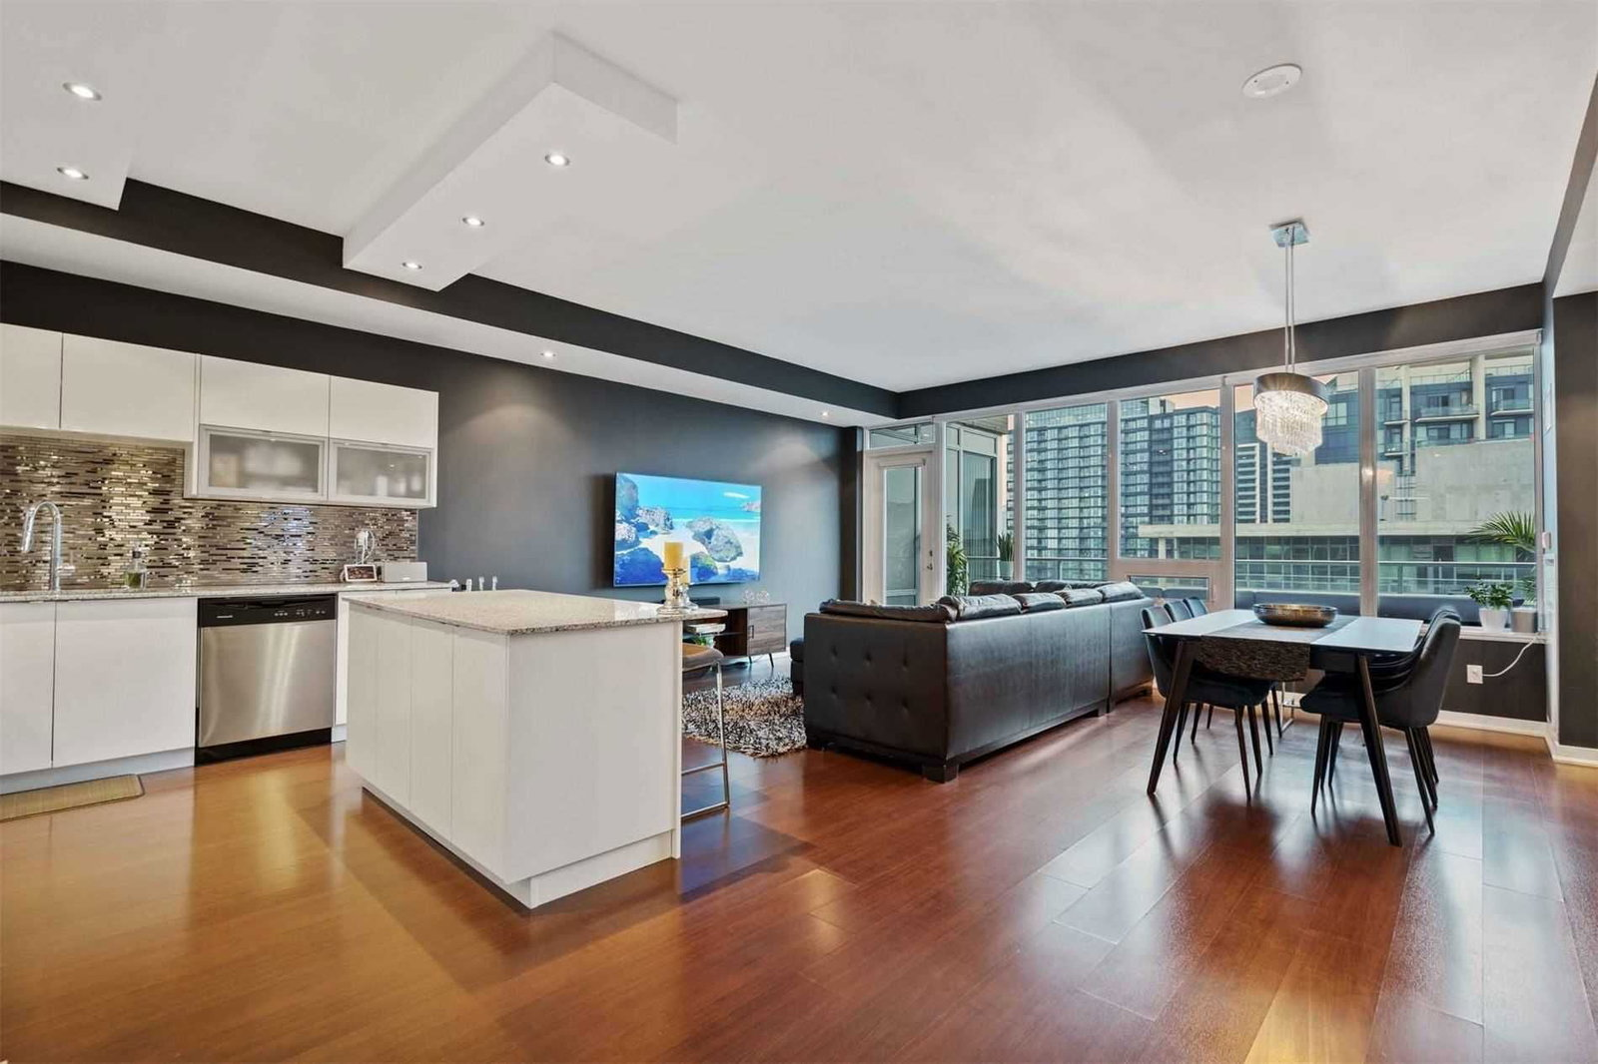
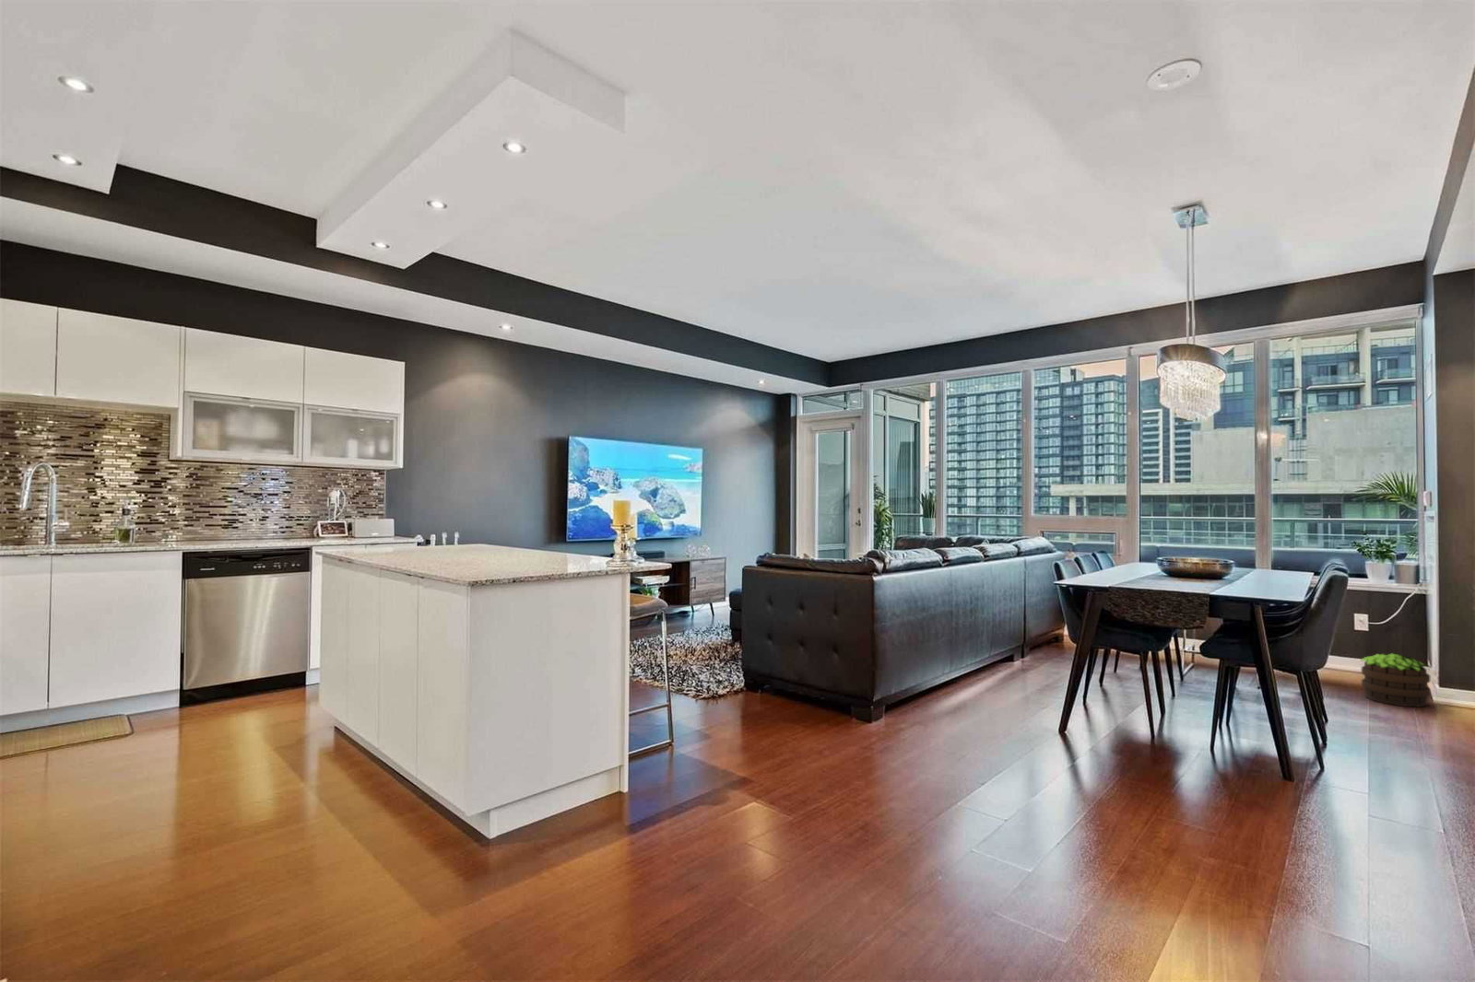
+ potted plant [1359,653,1431,708]
